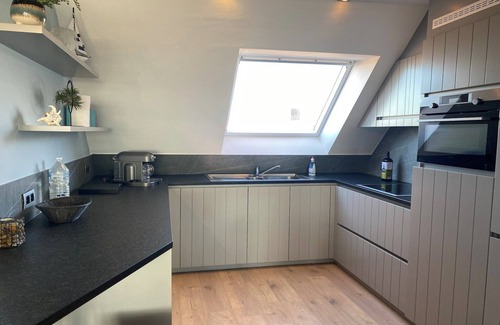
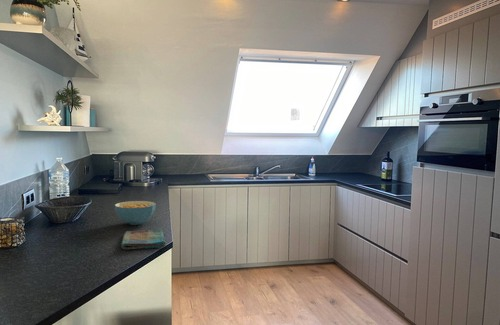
+ cereal bowl [114,200,157,226]
+ dish towel [120,228,166,250]
